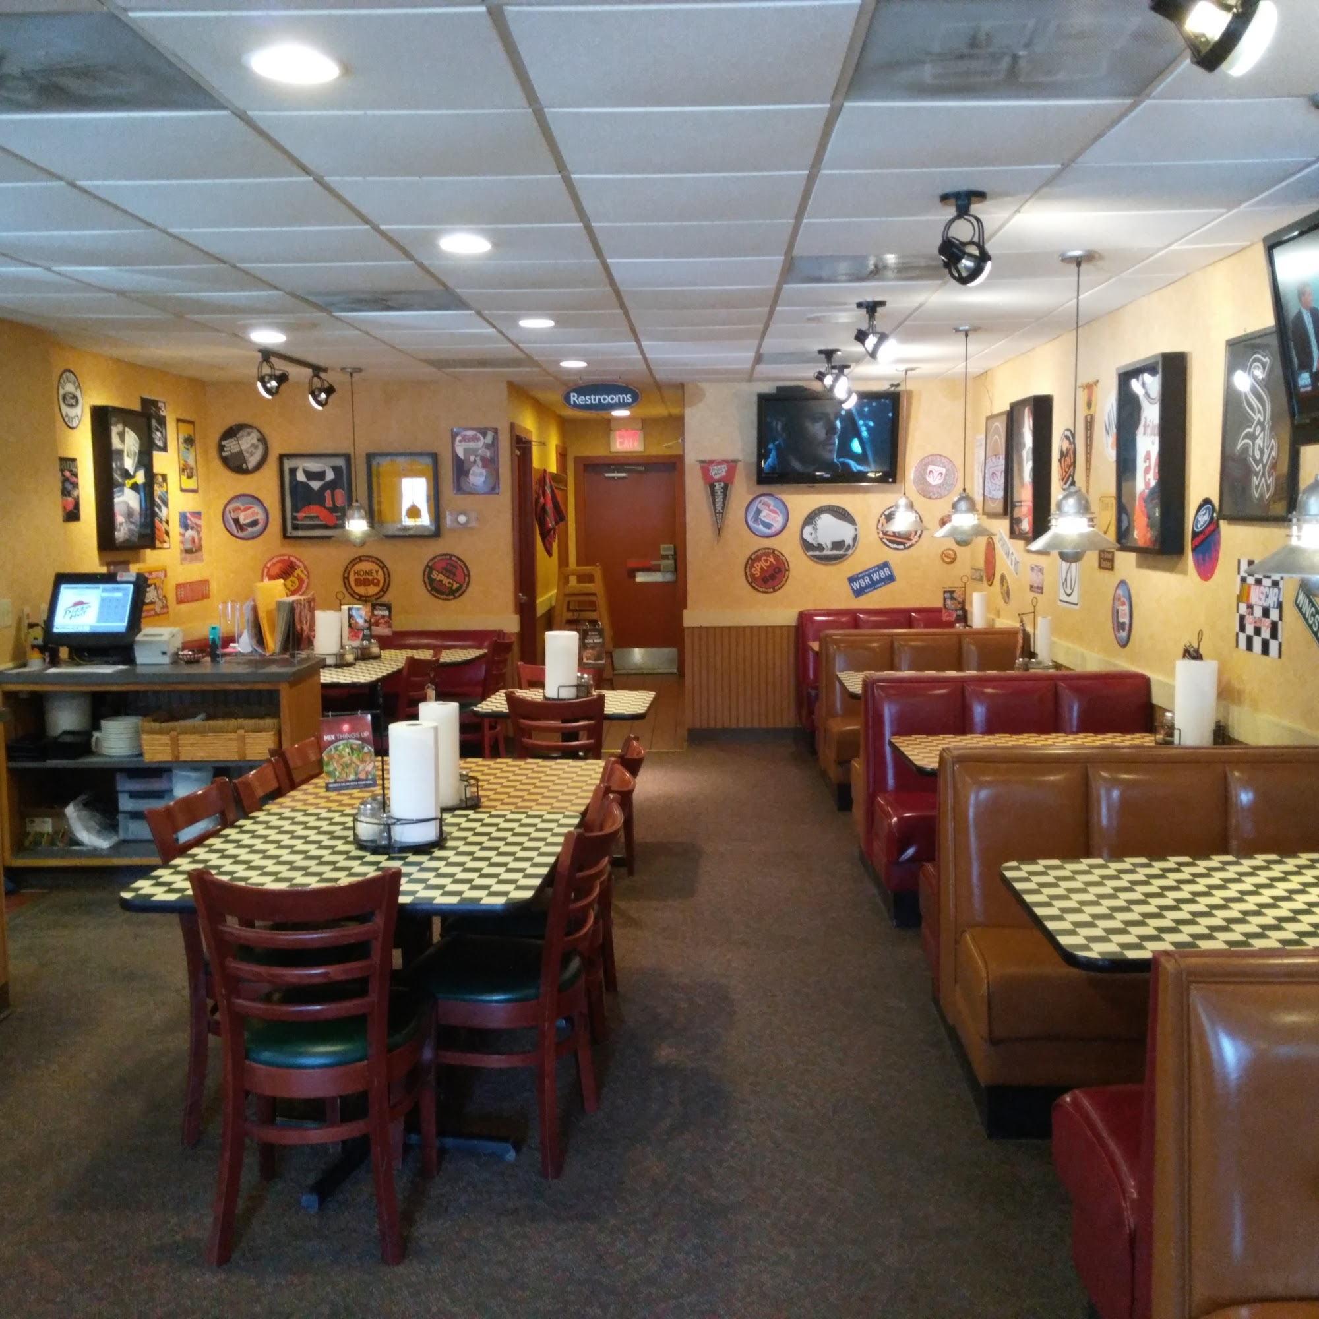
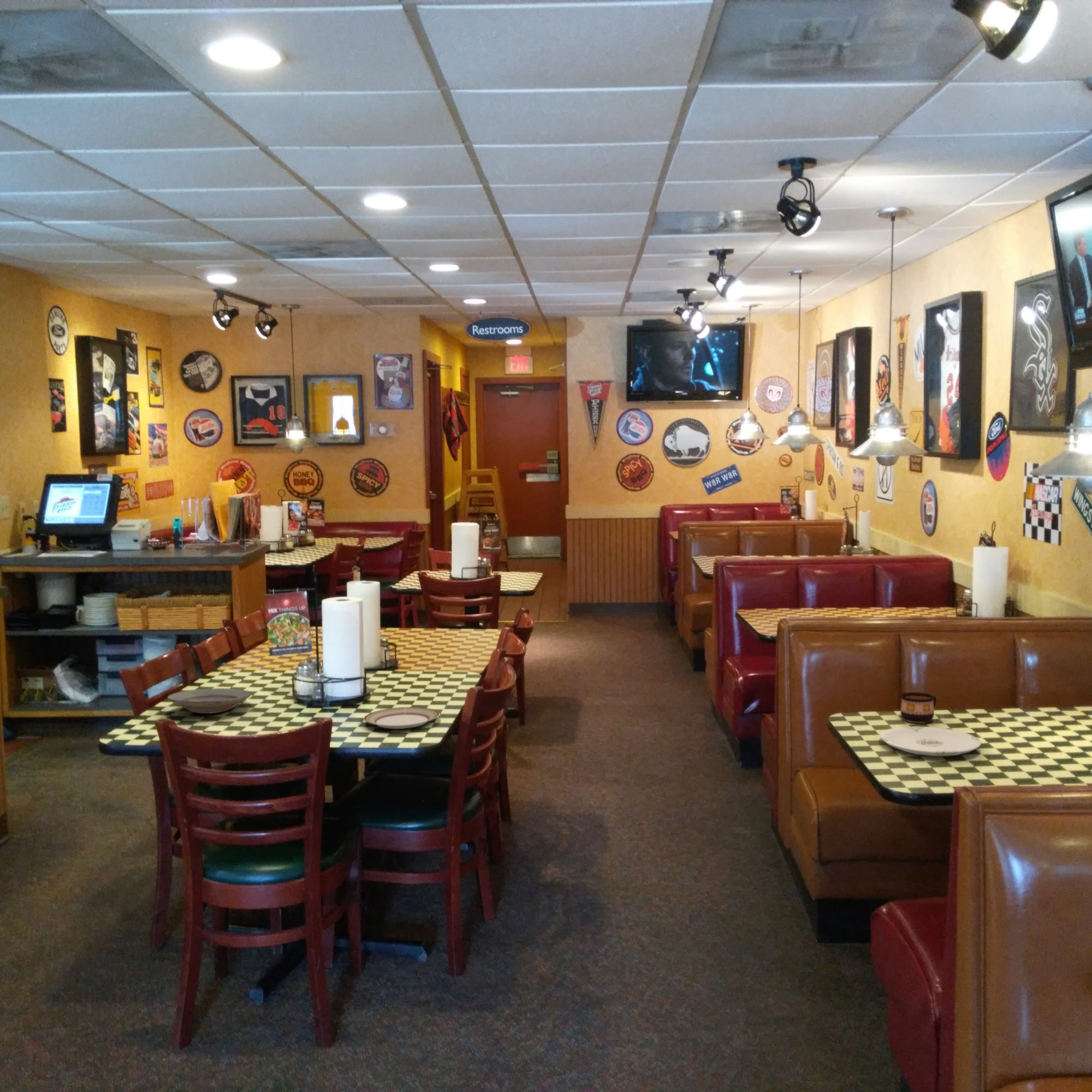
+ plate [364,707,440,729]
+ plate [879,726,982,757]
+ plate [167,687,253,714]
+ cup [900,692,937,723]
